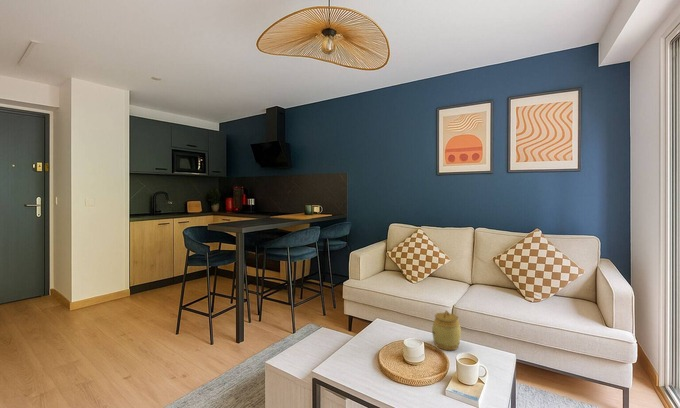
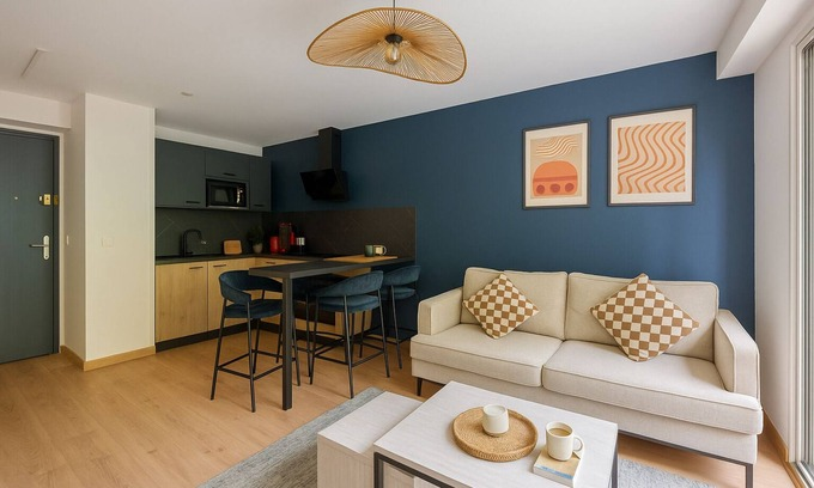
- jar [431,309,462,351]
